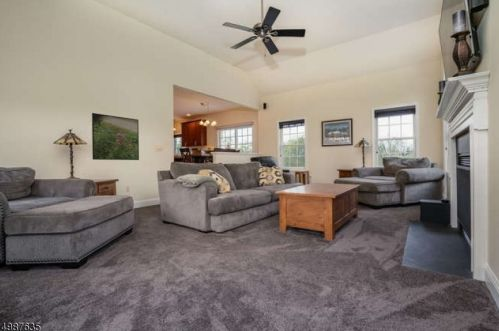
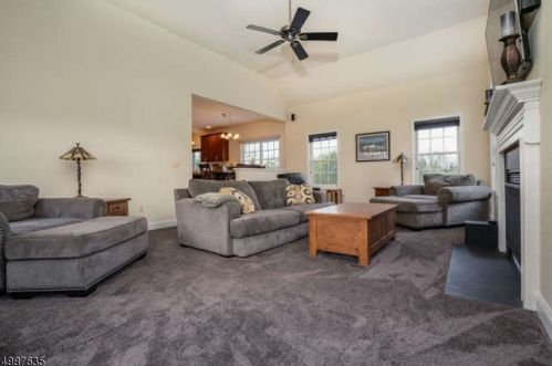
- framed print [91,112,140,161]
